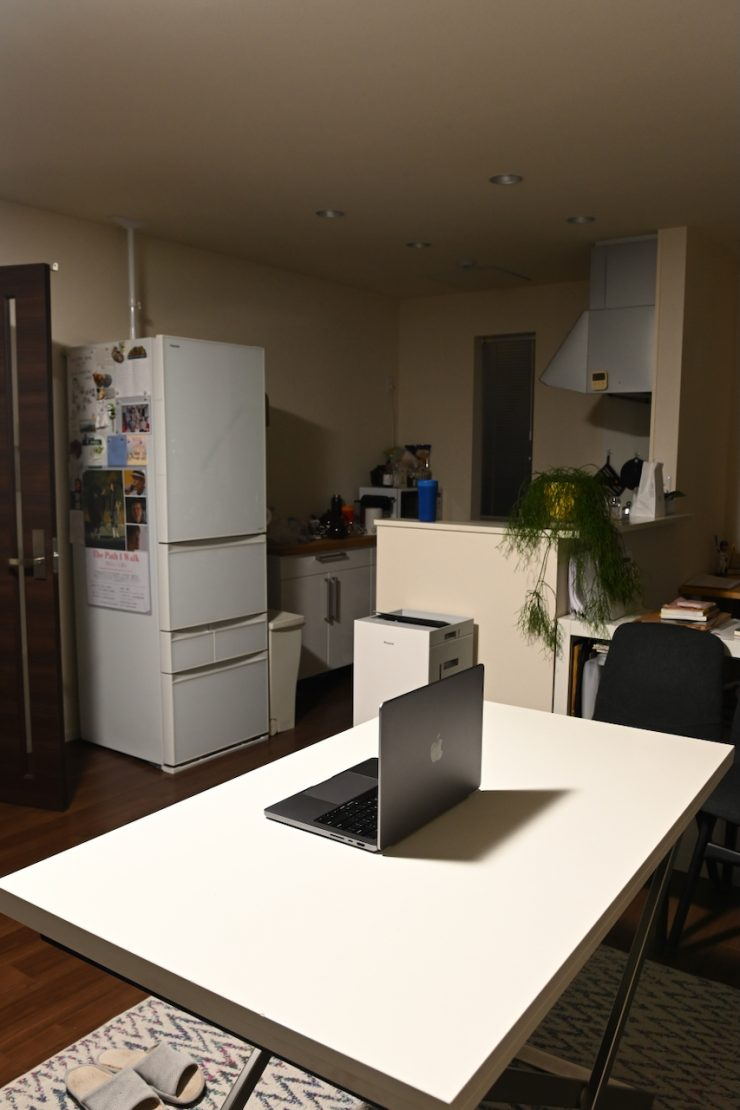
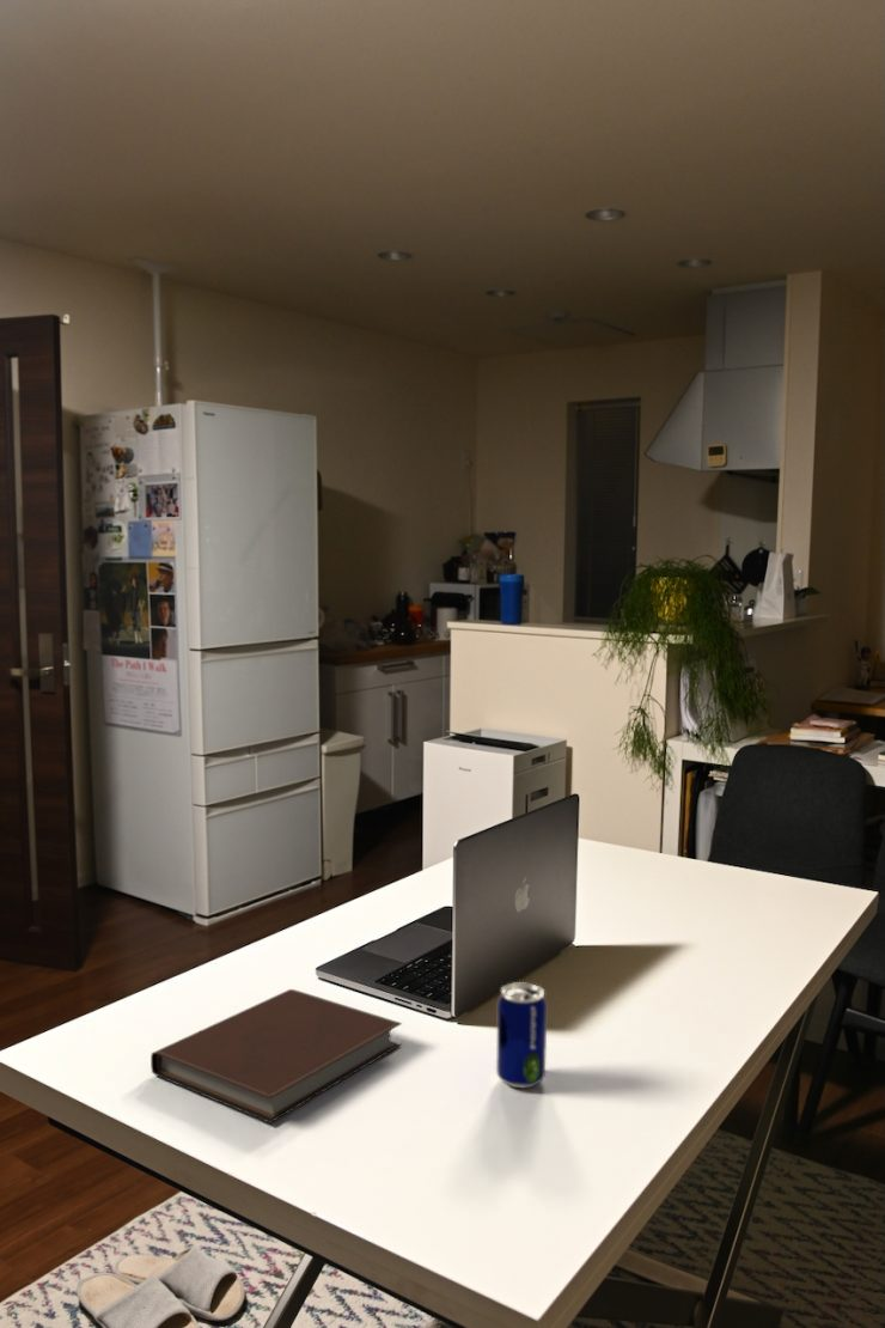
+ notebook [149,988,403,1125]
+ beer can [495,981,548,1089]
